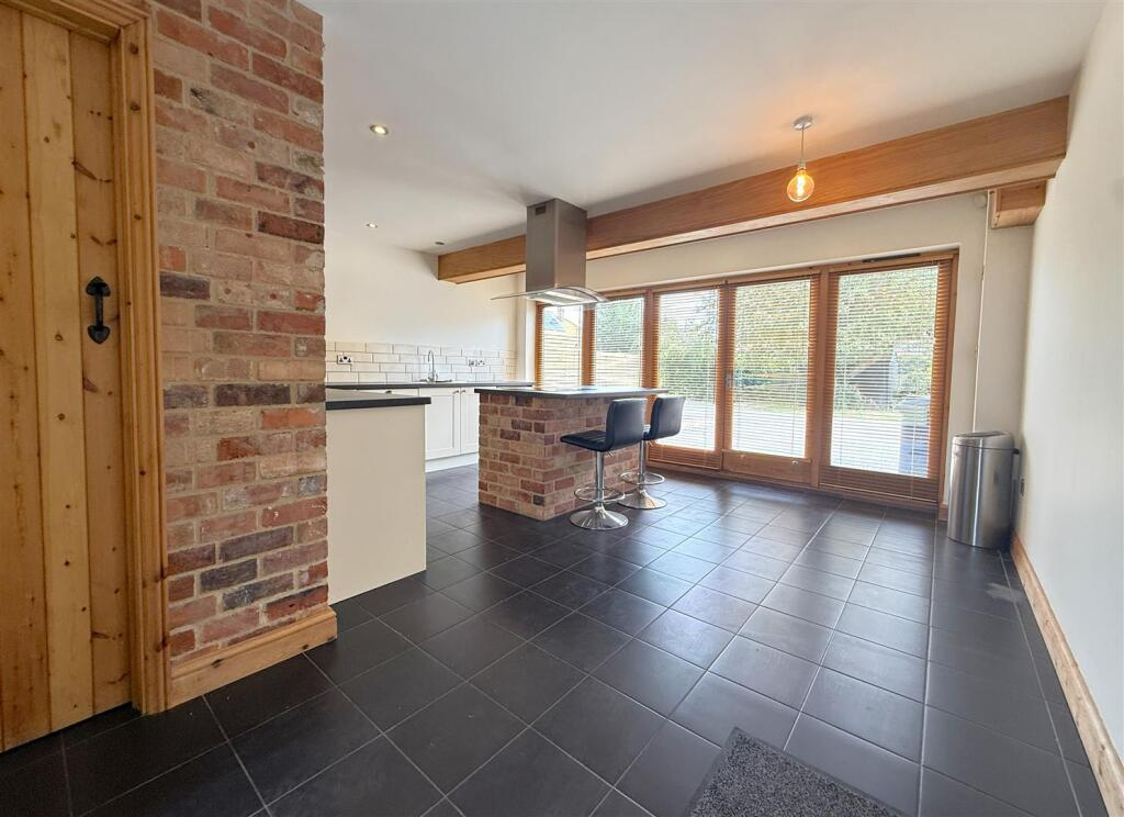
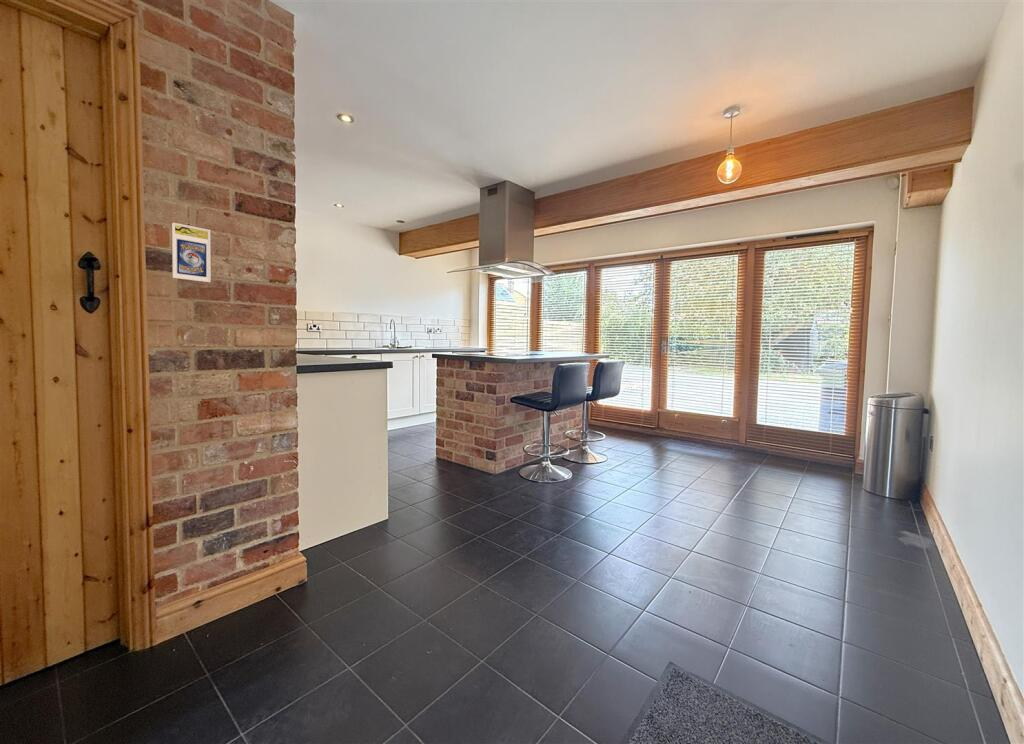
+ trading card display case [171,222,212,283]
